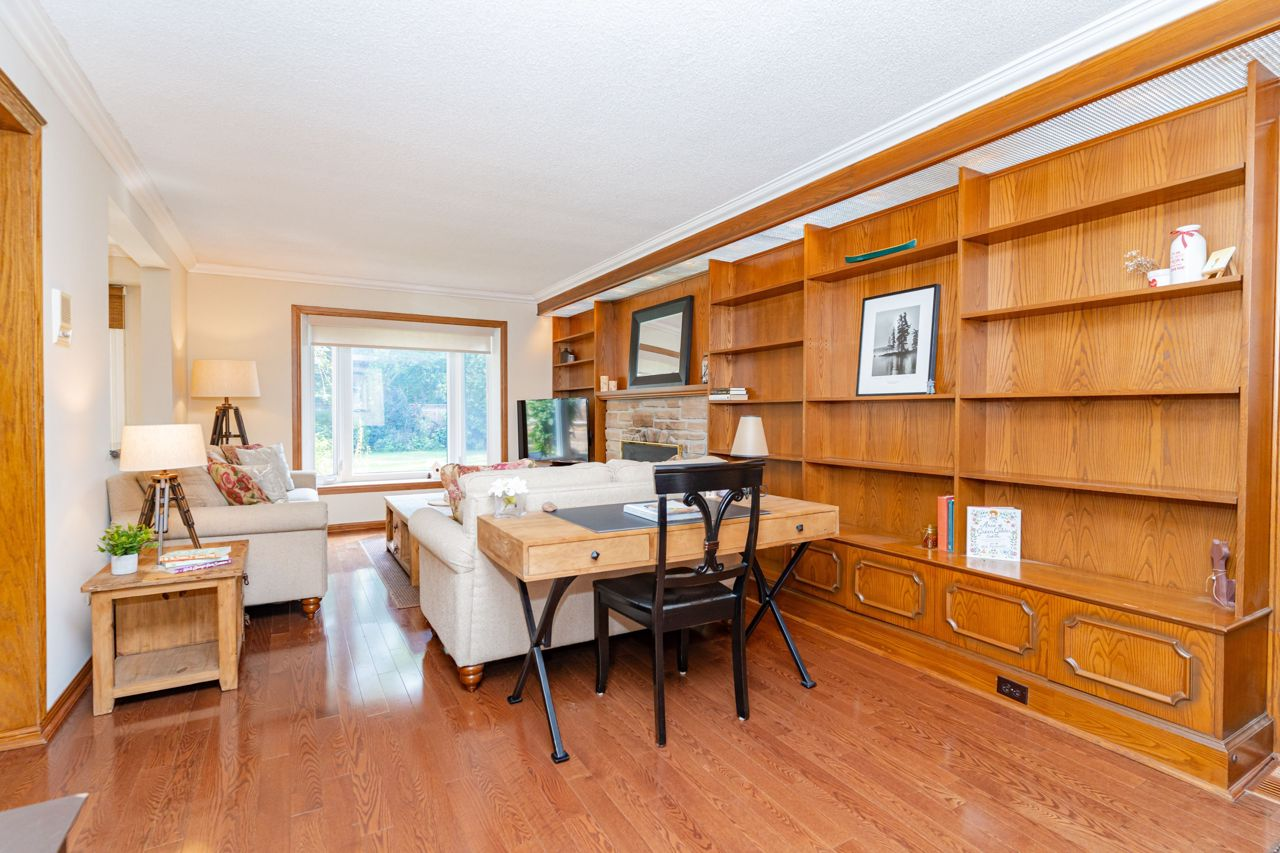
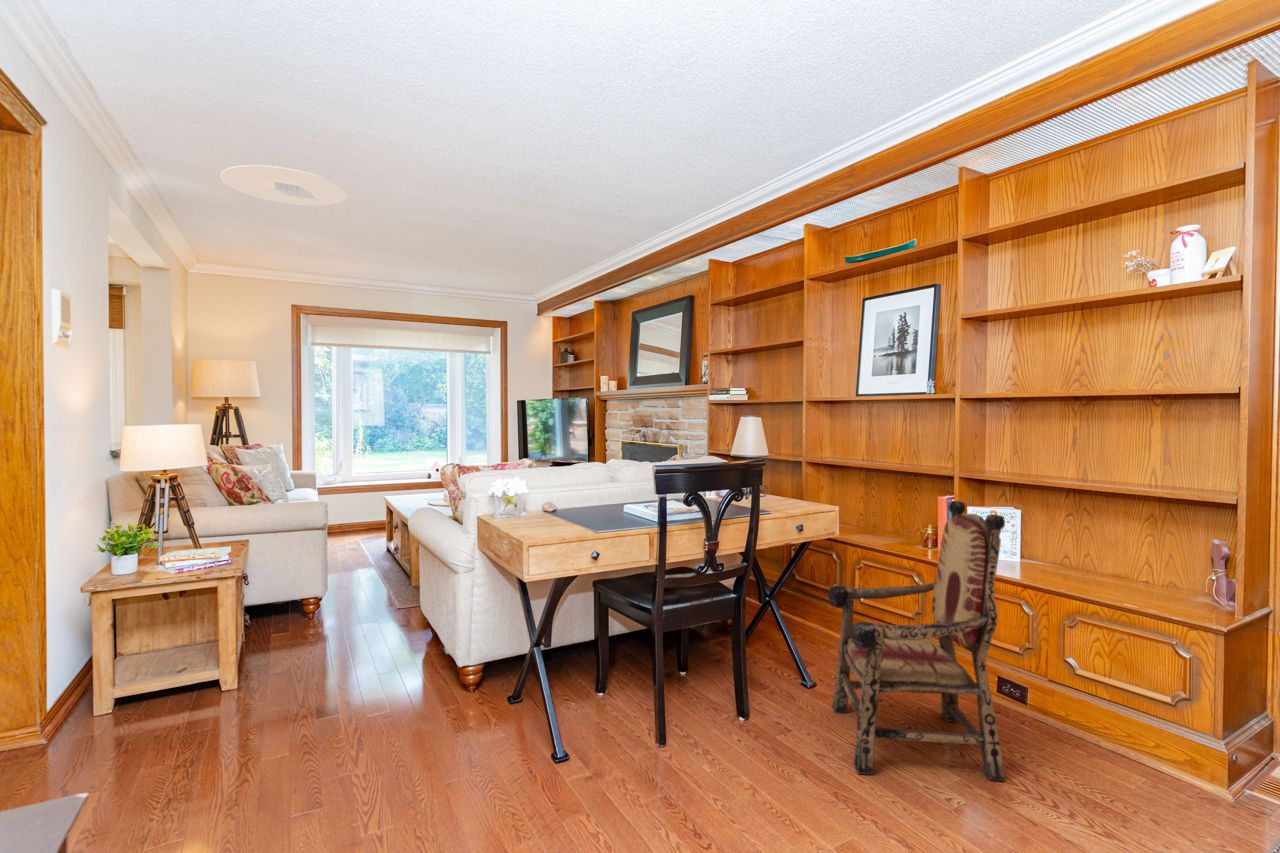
+ armchair [827,500,1007,782]
+ ceiling light [219,164,348,207]
